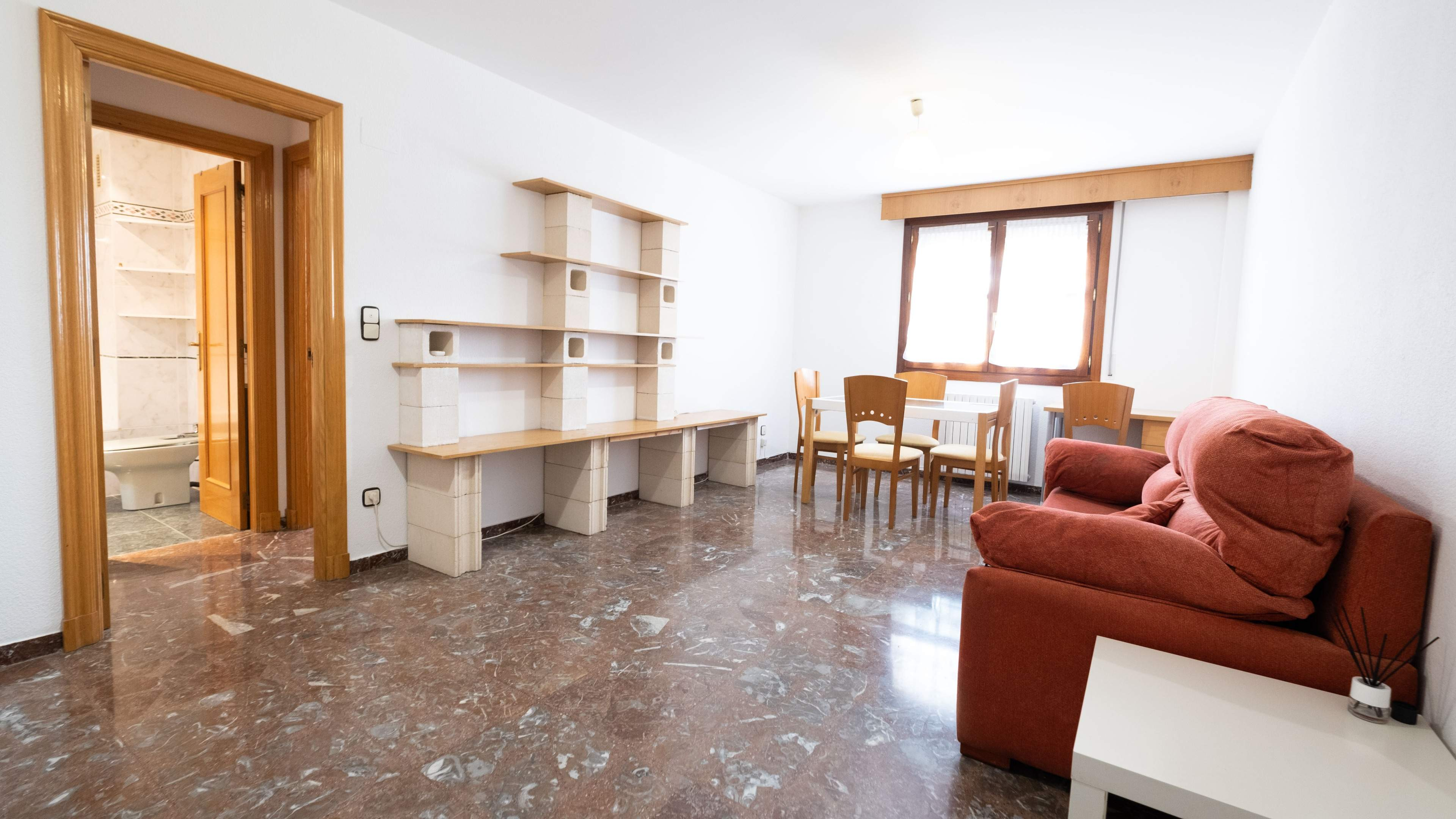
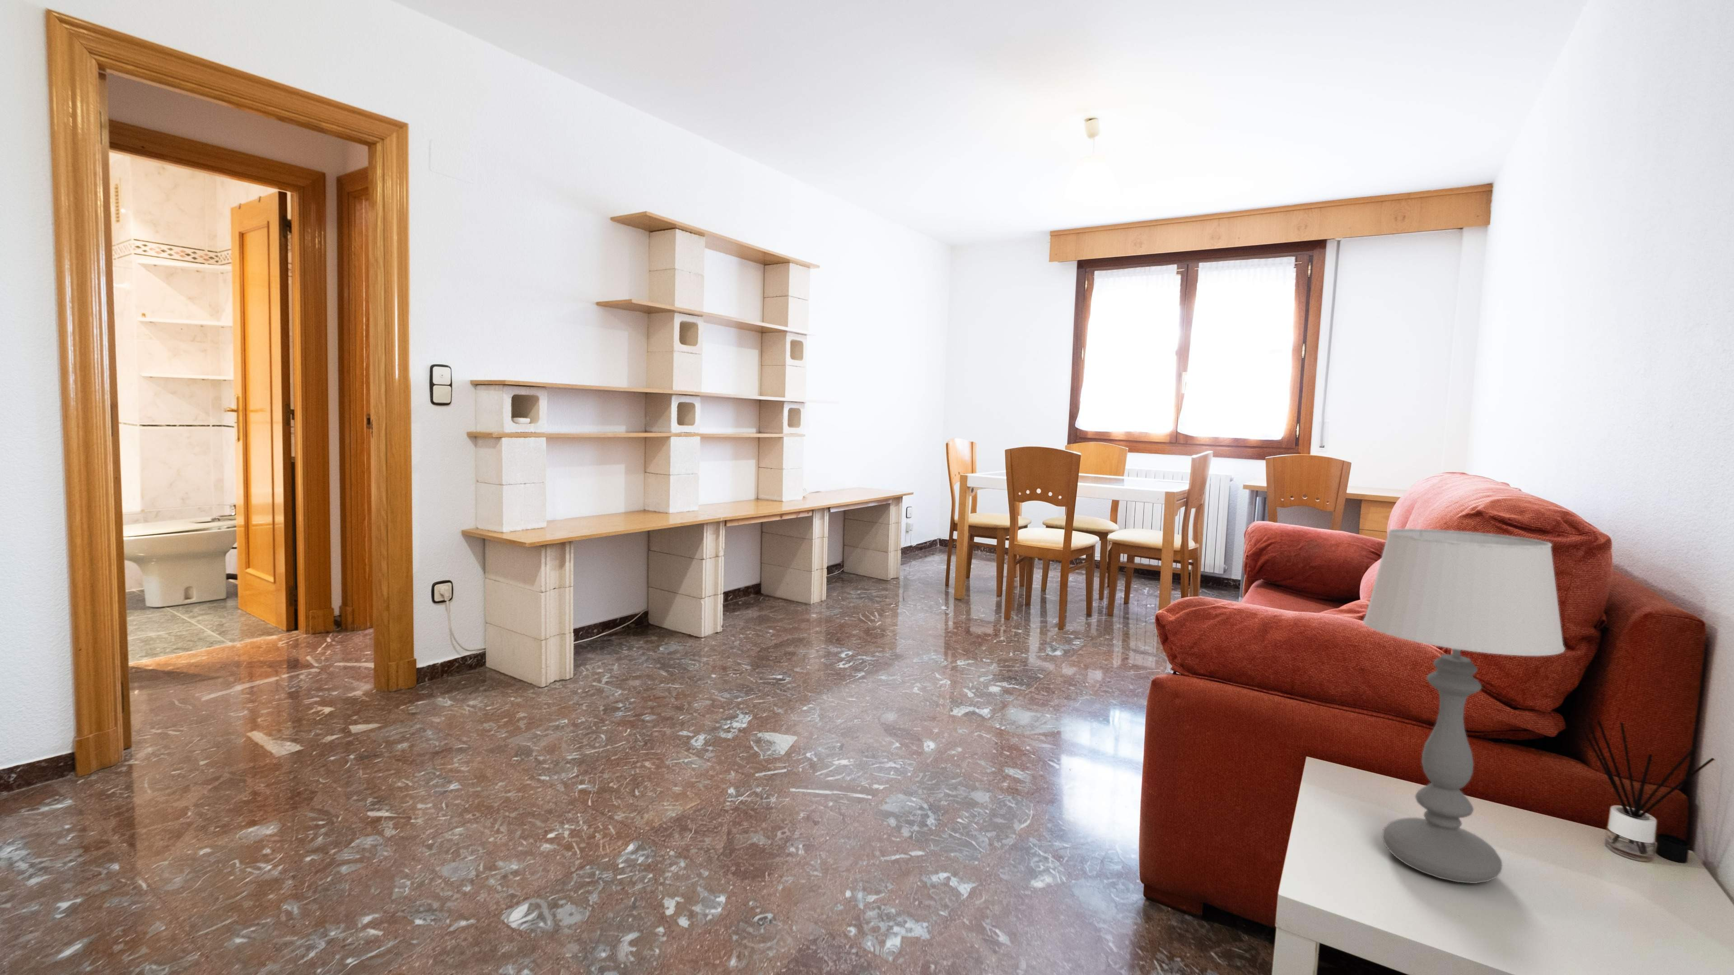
+ table lamp [1362,529,1566,883]
